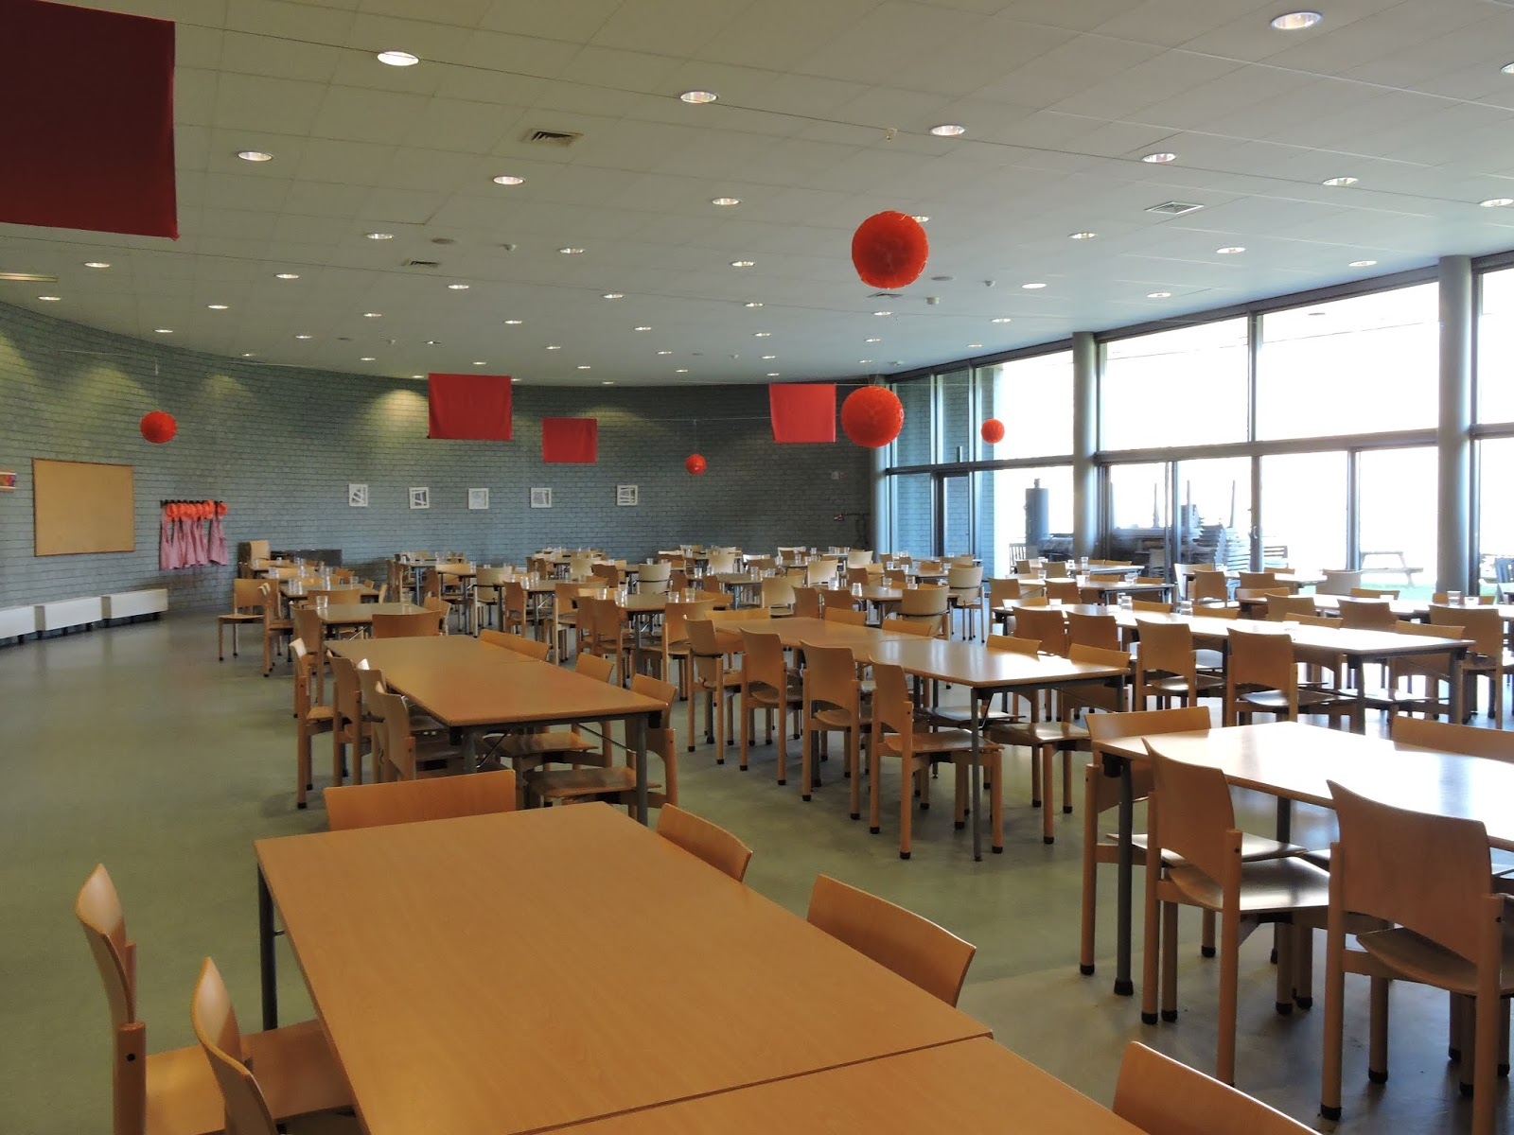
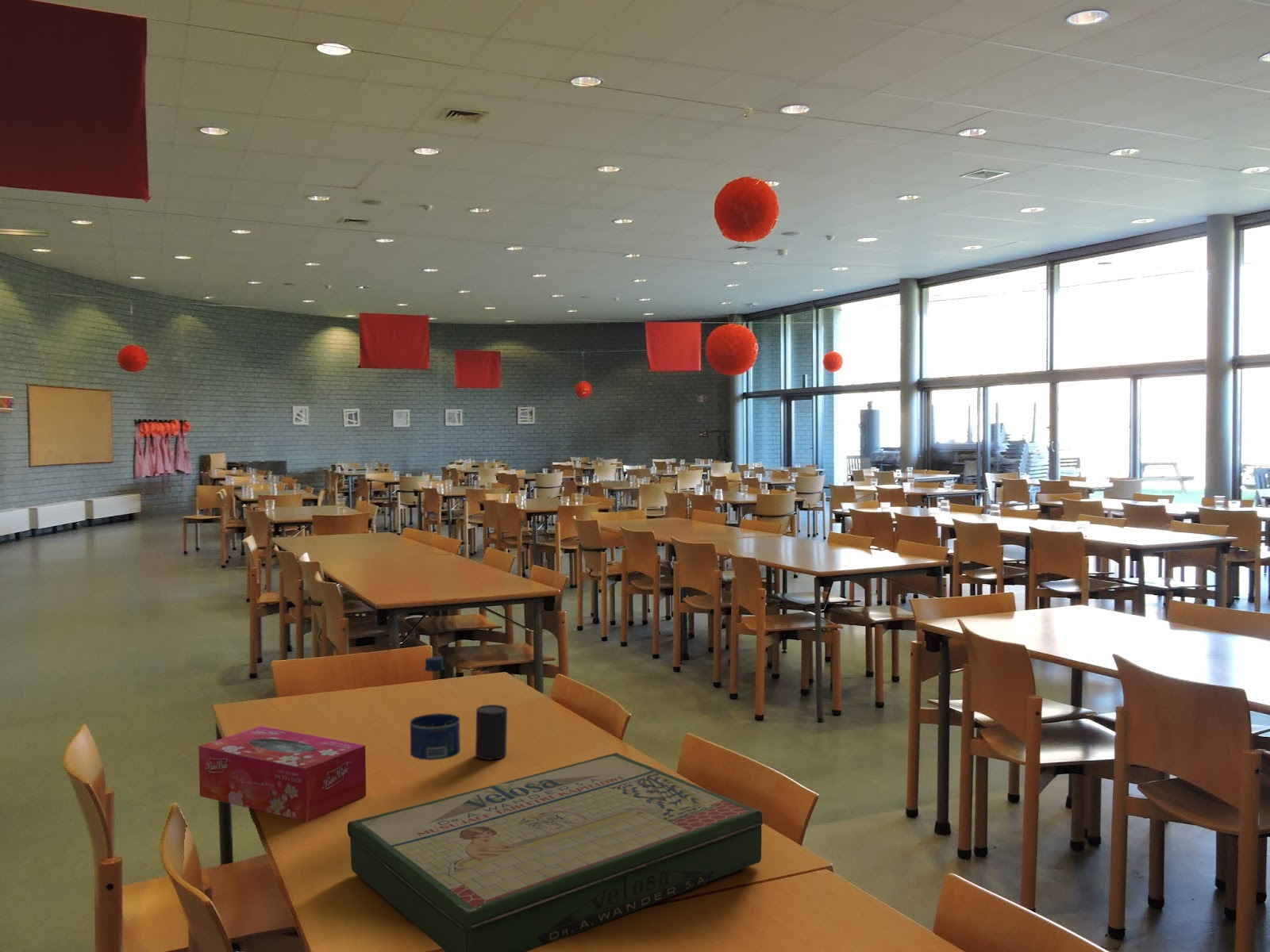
+ cup [475,704,508,760]
+ water bottle [410,656,461,761]
+ tissue box [198,725,367,823]
+ board game [347,752,764,952]
